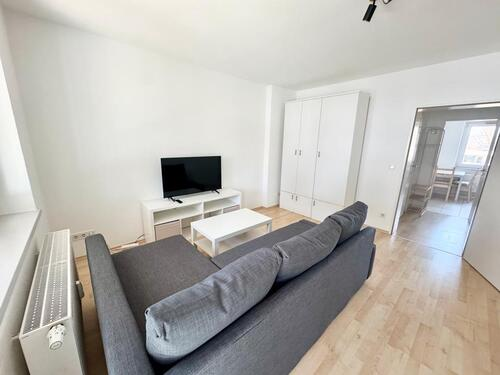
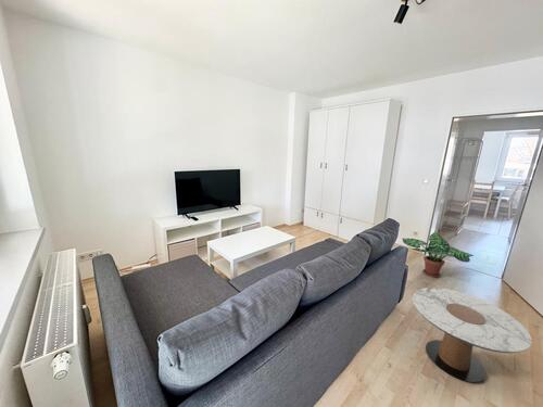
+ potted plant [401,231,475,278]
+ side table [412,287,533,383]
